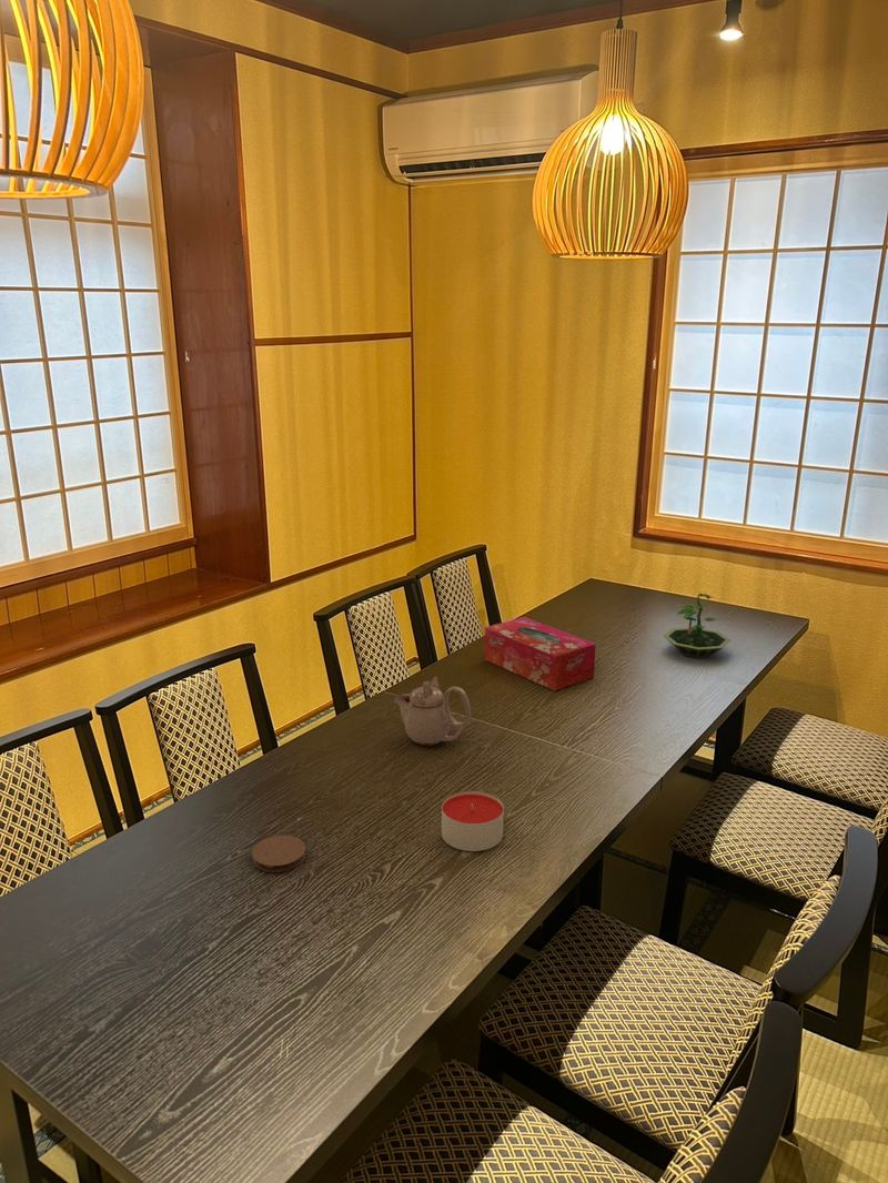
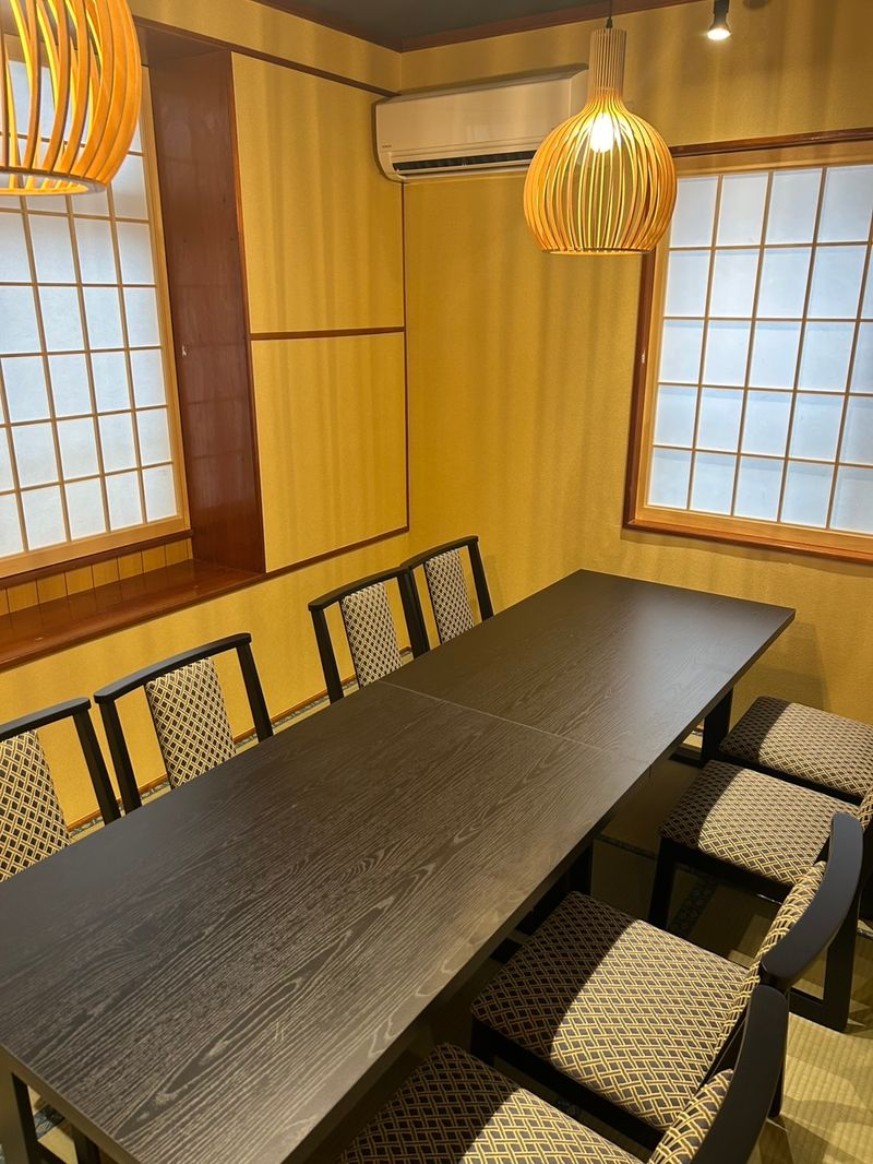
- terrarium [662,593,731,659]
- coaster [251,835,307,873]
- teapot [392,676,472,747]
- candle [441,790,505,852]
- tissue box [484,616,597,691]
